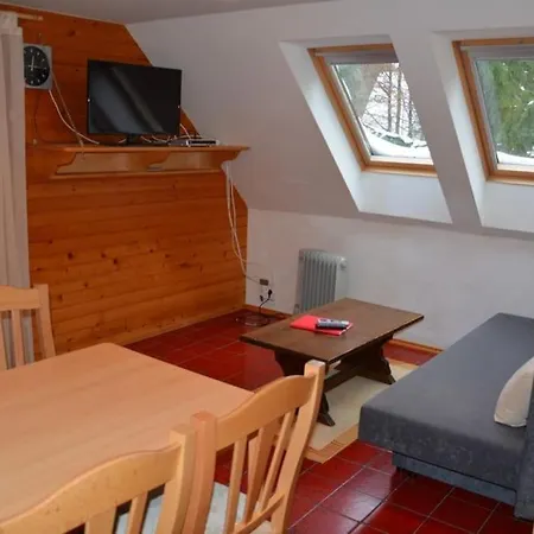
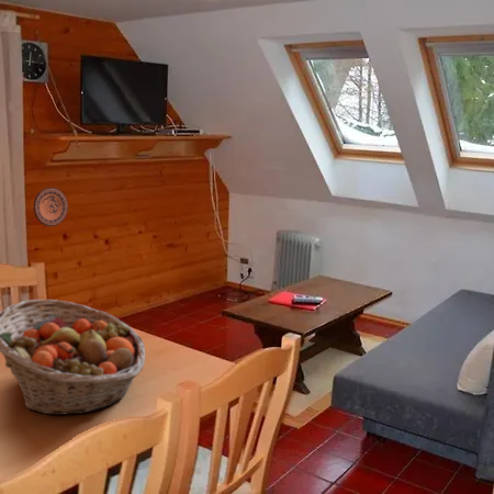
+ fruit basket [0,299,147,416]
+ decorative plate [33,187,69,227]
